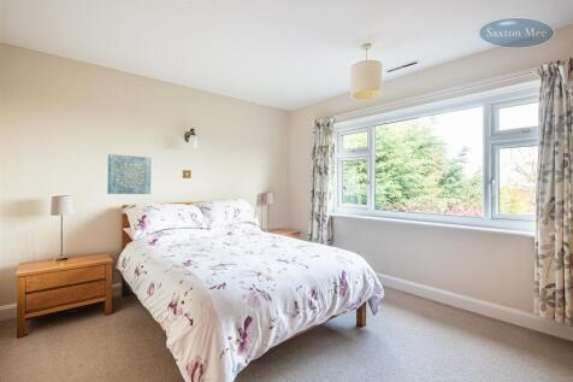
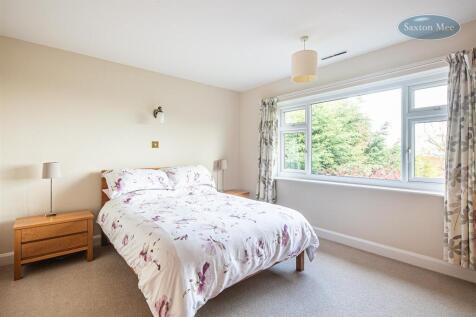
- wall art [106,153,152,195]
